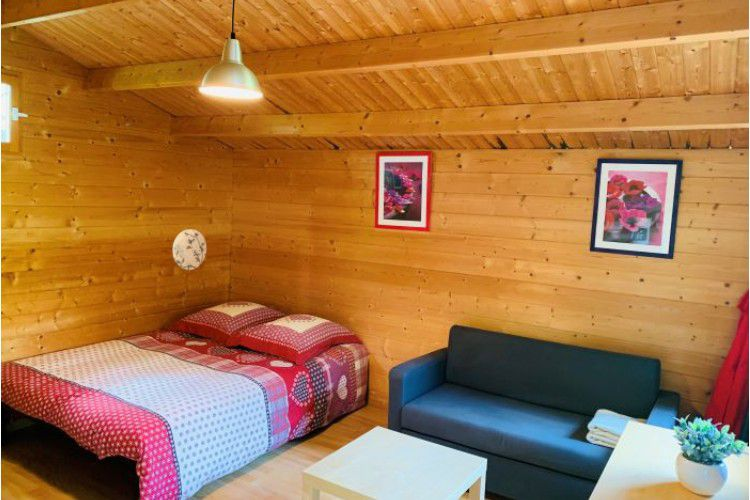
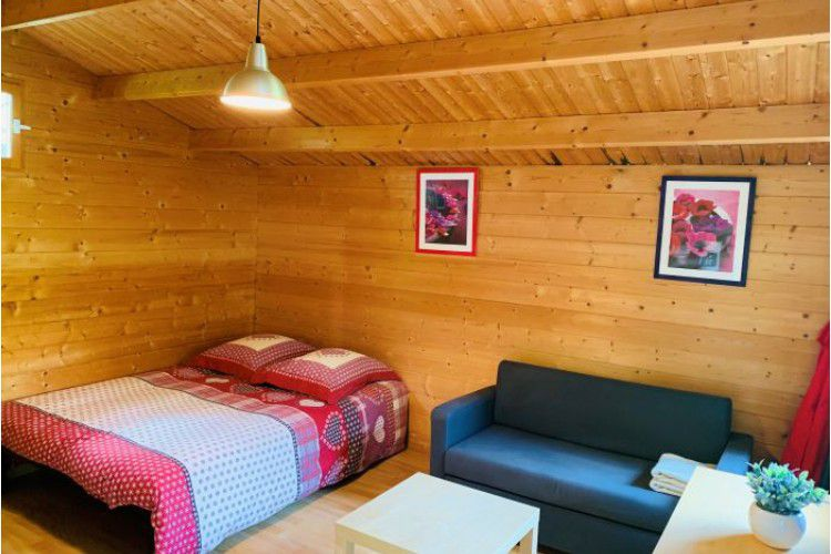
- decorative plate [172,228,207,271]
